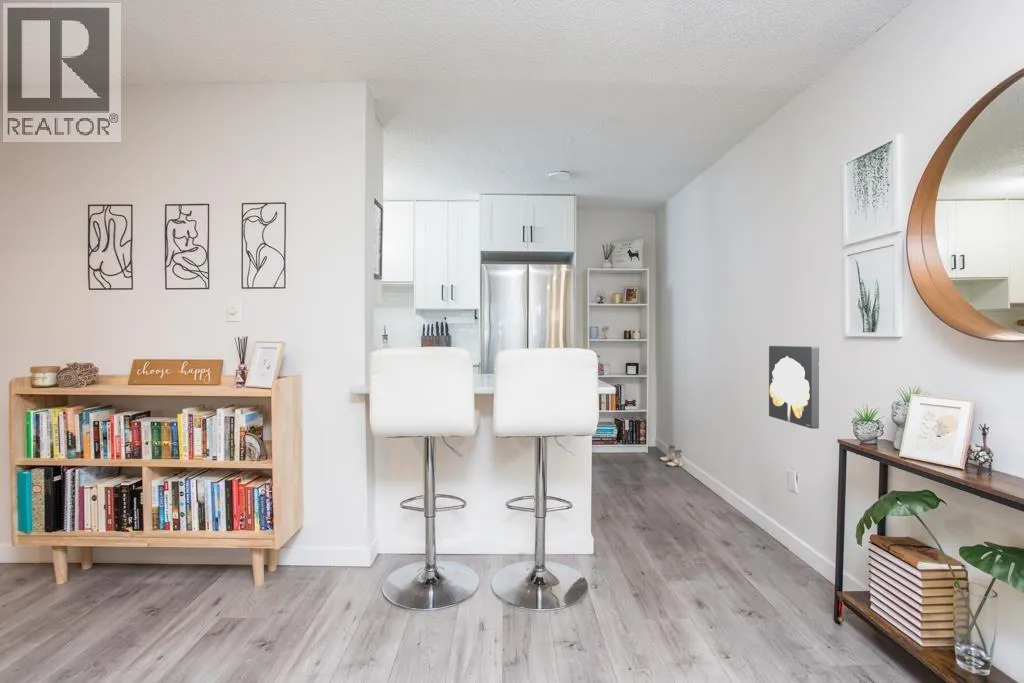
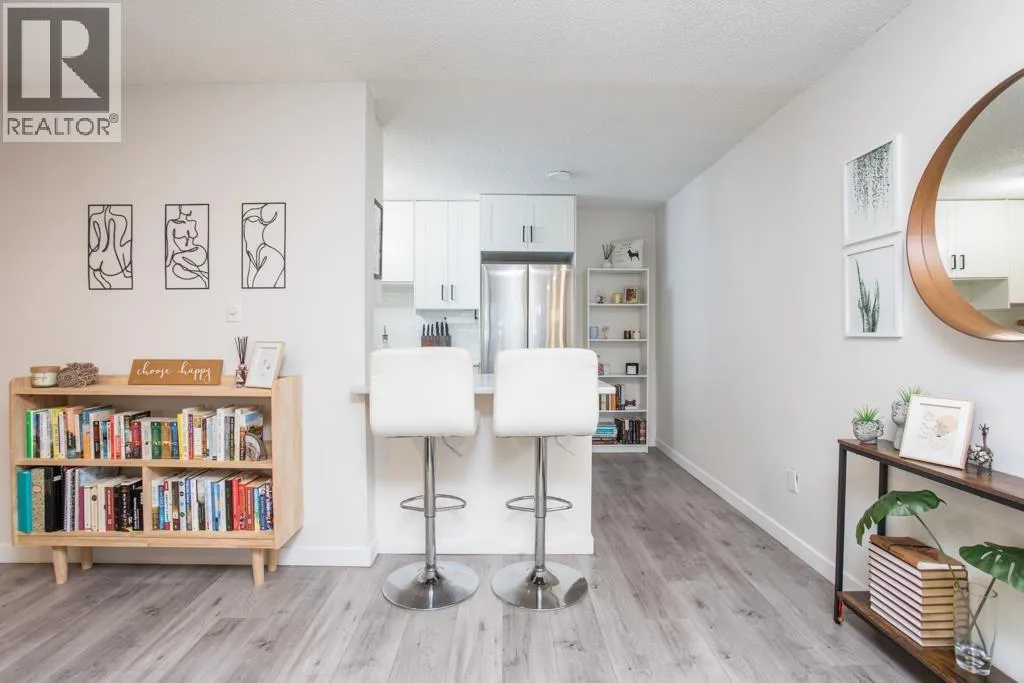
- boots [659,445,684,468]
- wall art [768,345,820,430]
